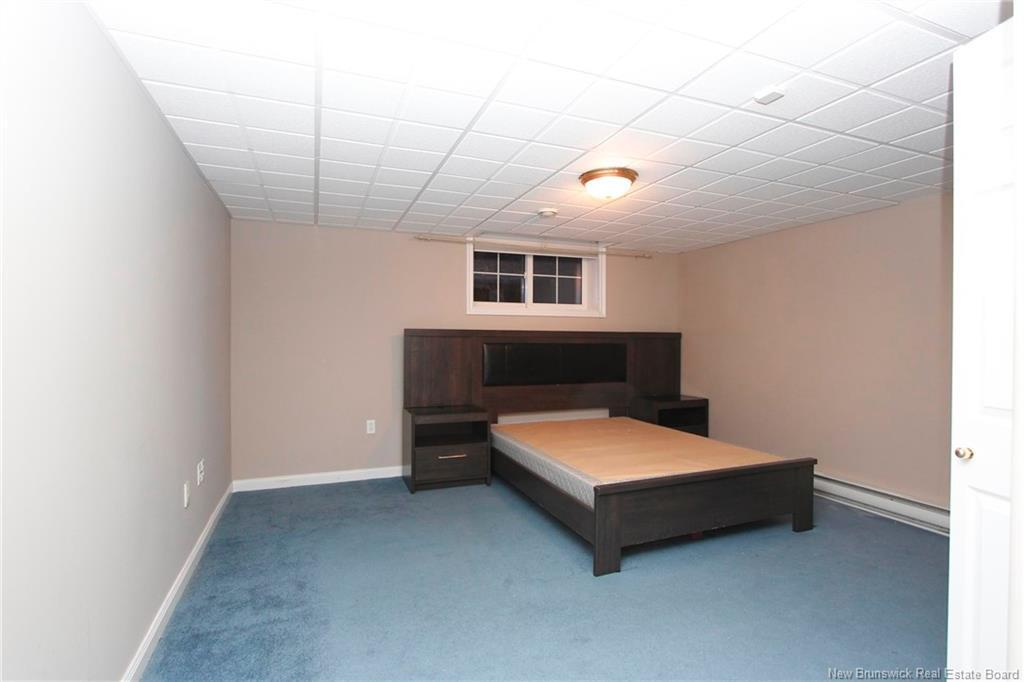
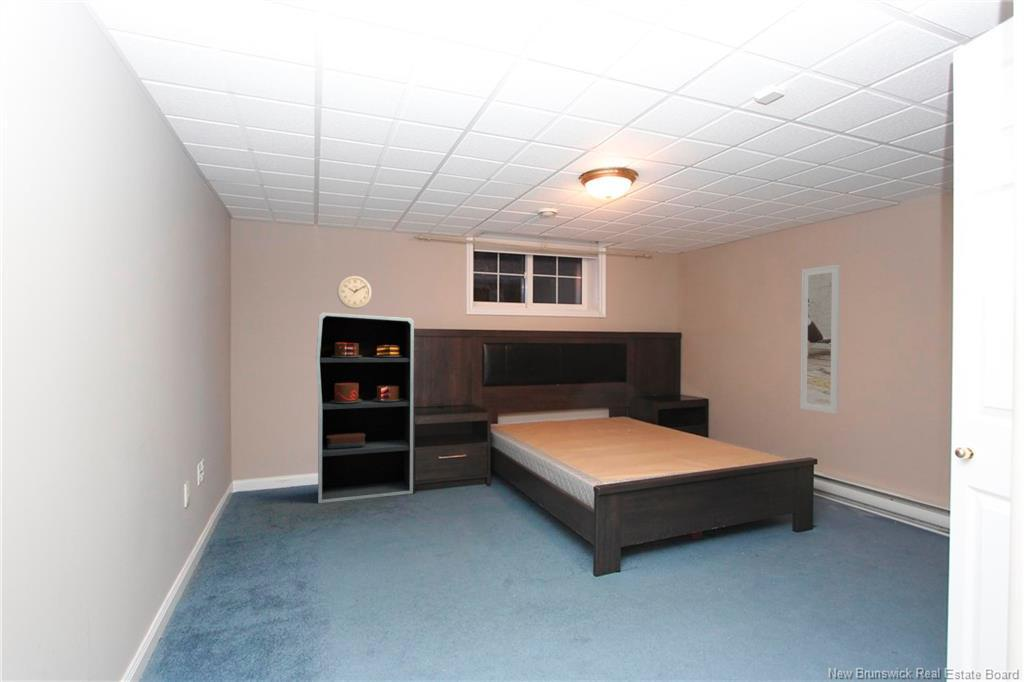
+ bookshelf [315,312,415,505]
+ wall clock [336,275,373,310]
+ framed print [799,264,841,415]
